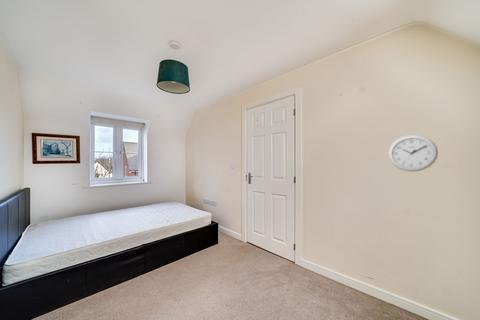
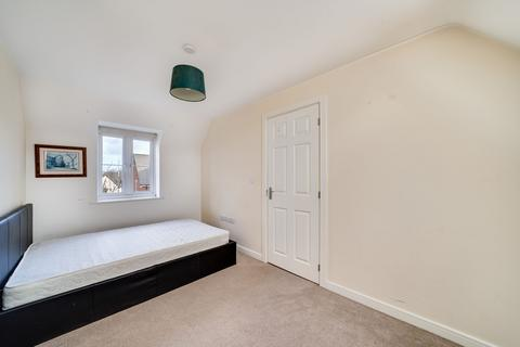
- wall clock [387,134,439,172]
